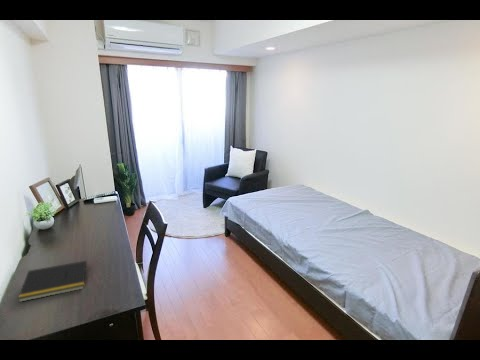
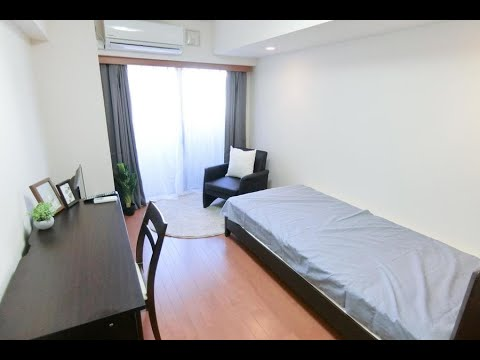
- notepad [17,260,88,303]
